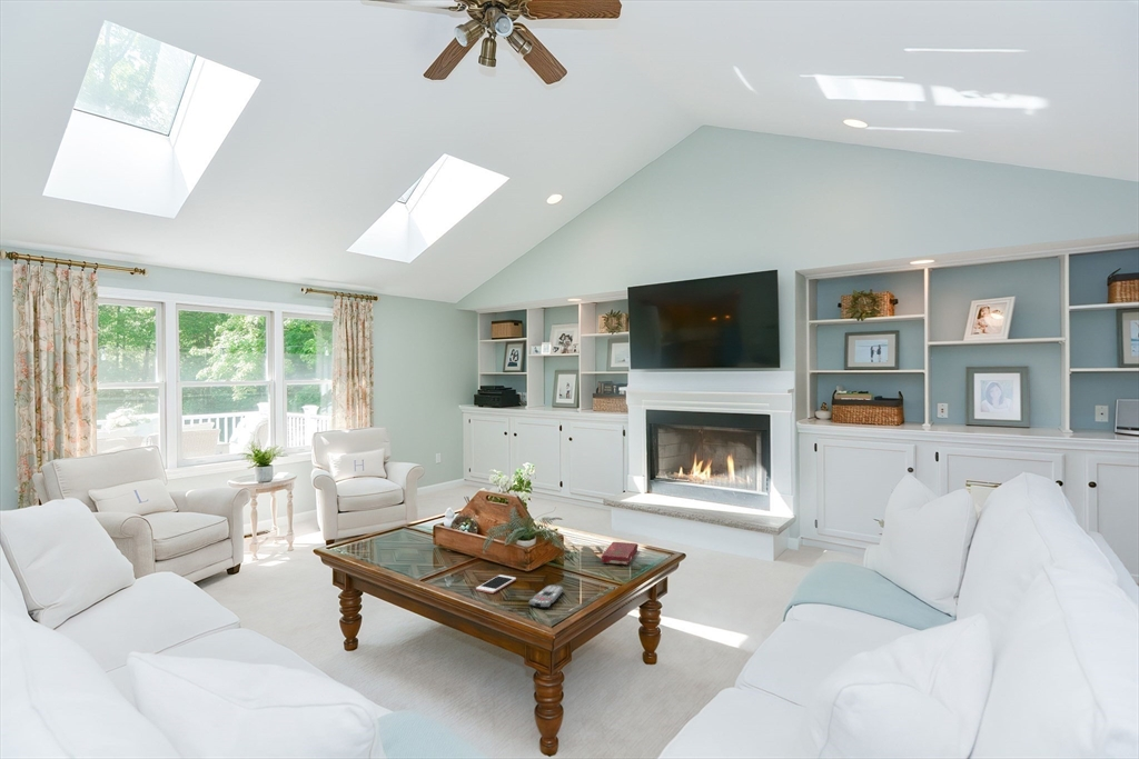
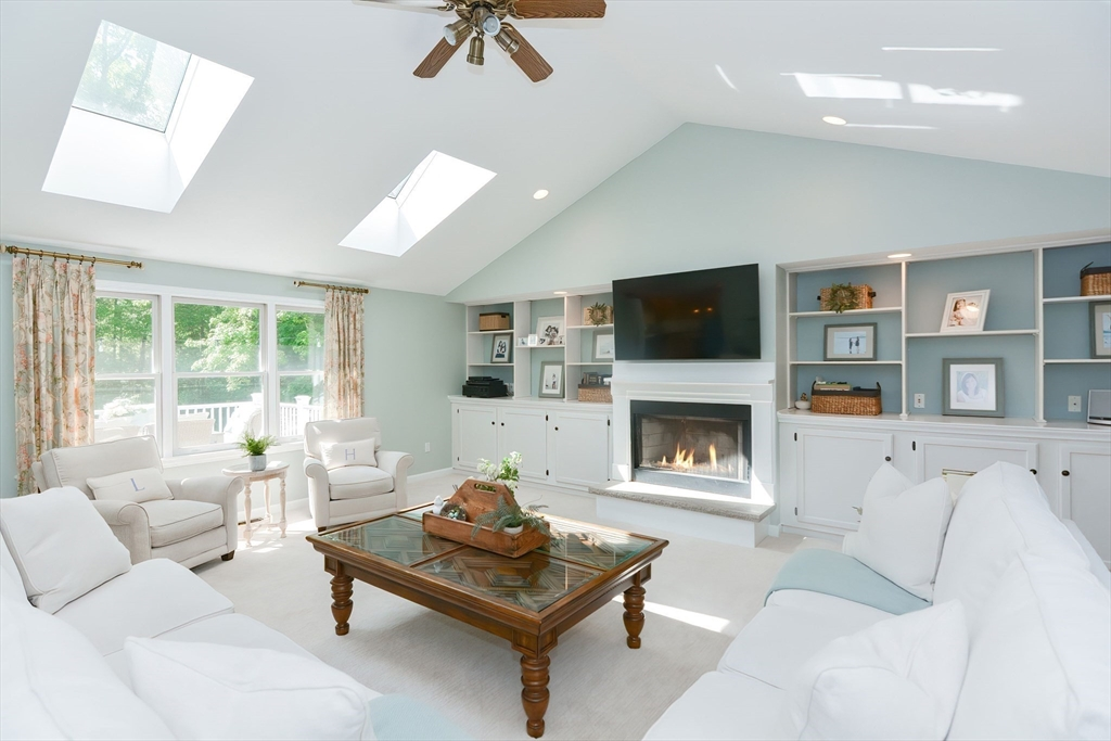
- book [601,541,640,566]
- cell phone [475,573,517,595]
- remote control [528,585,564,609]
